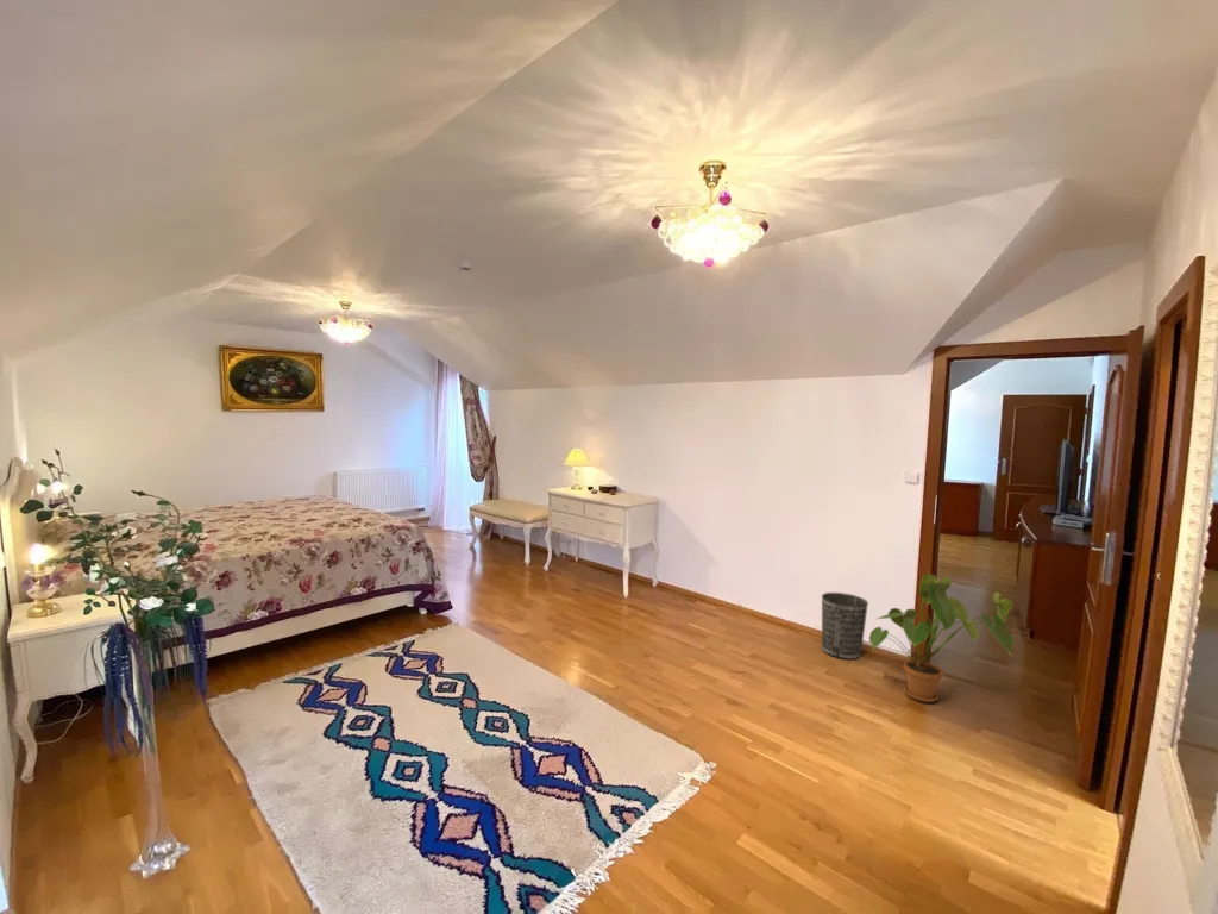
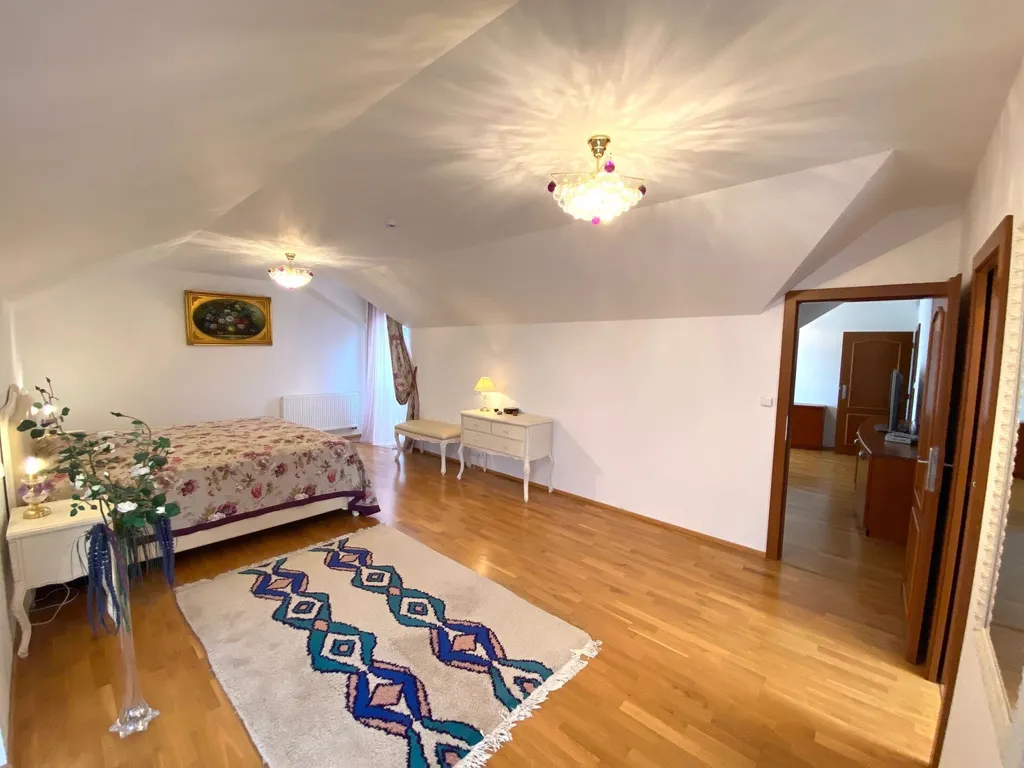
- wastebasket [821,591,869,661]
- house plant [868,572,1015,703]
